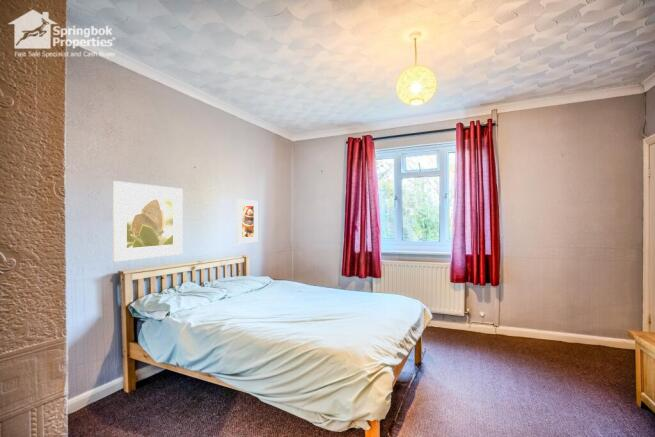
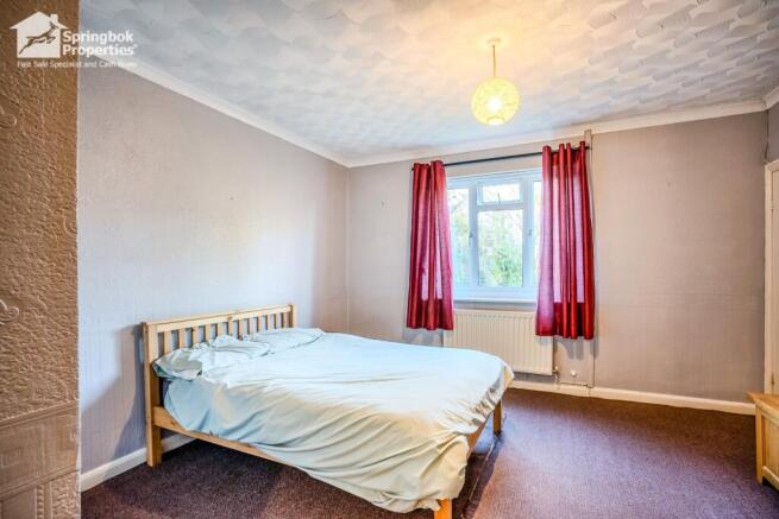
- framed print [236,198,258,244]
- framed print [112,180,183,263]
